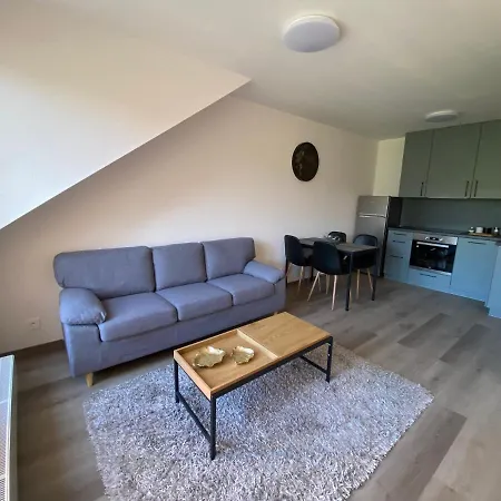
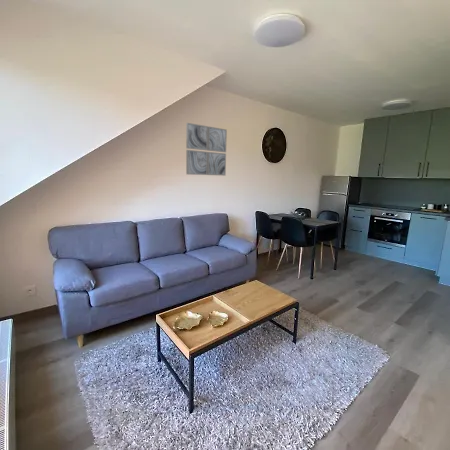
+ wall art [185,122,228,177]
